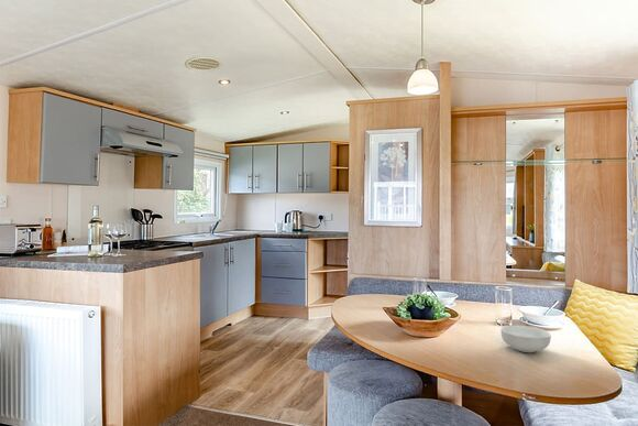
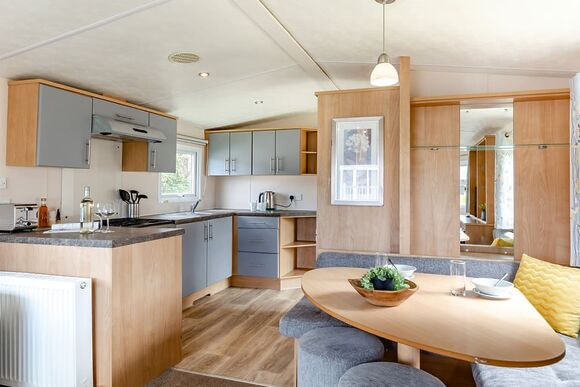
- cereal bowl [499,325,552,353]
